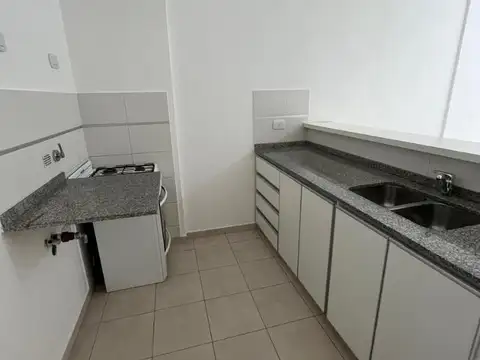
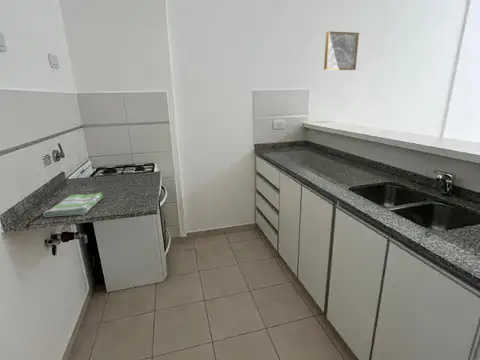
+ dish towel [42,192,104,218]
+ wall art [323,30,360,71]
